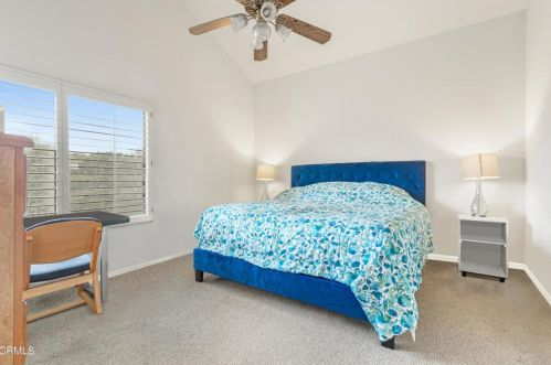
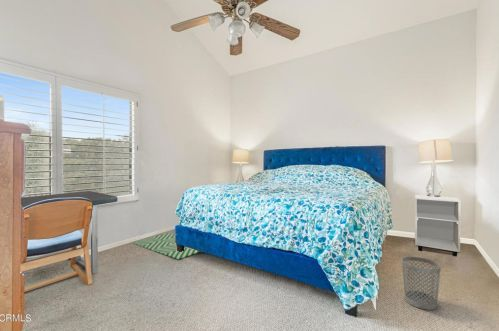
+ wastebasket [401,256,442,311]
+ rug [131,232,201,261]
